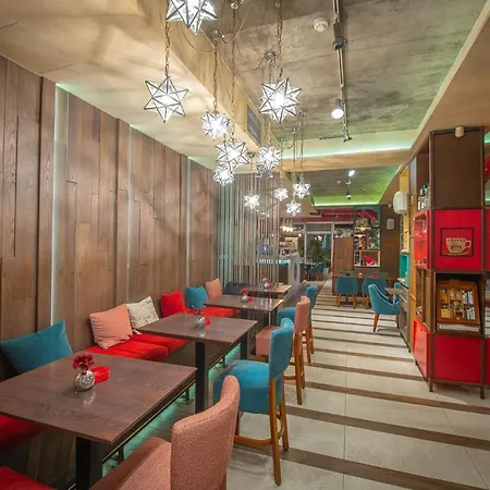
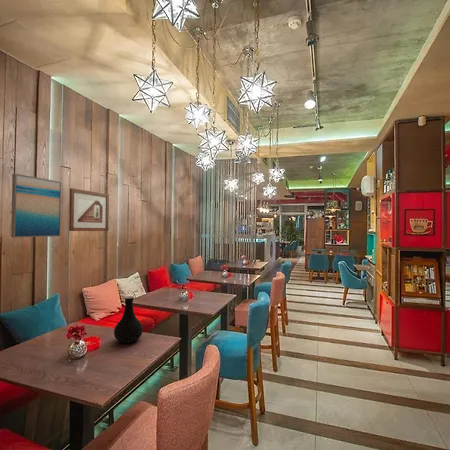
+ wall art [10,173,62,238]
+ picture frame [68,187,110,232]
+ vase [113,295,144,344]
